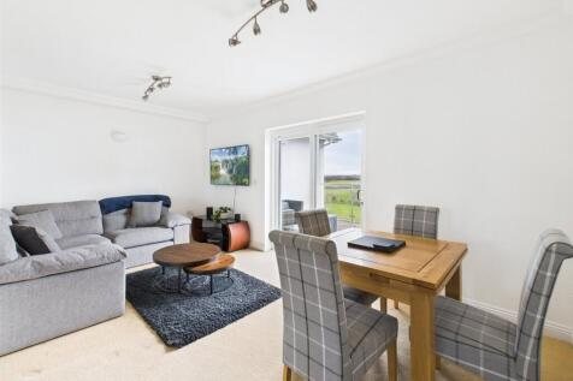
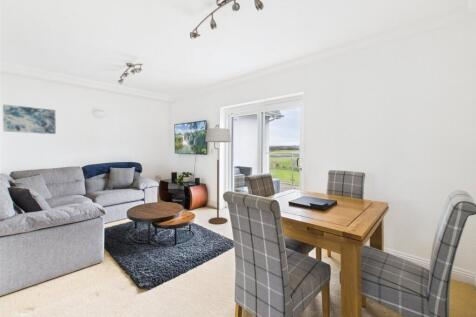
+ floor lamp [204,124,232,225]
+ wall art [2,103,57,135]
